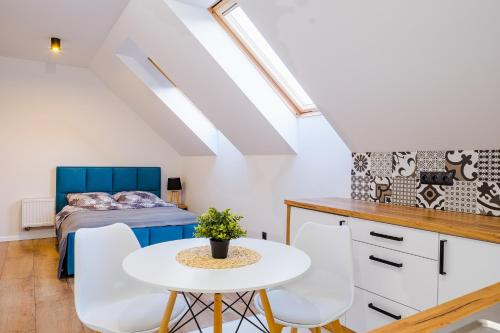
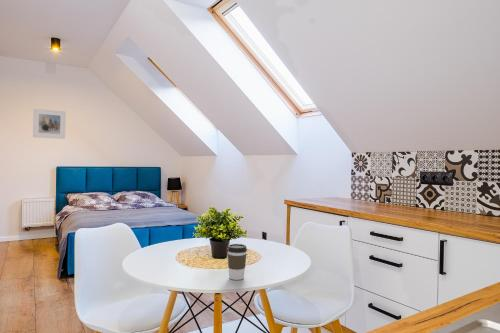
+ coffee cup [226,243,248,281]
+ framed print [32,108,67,140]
